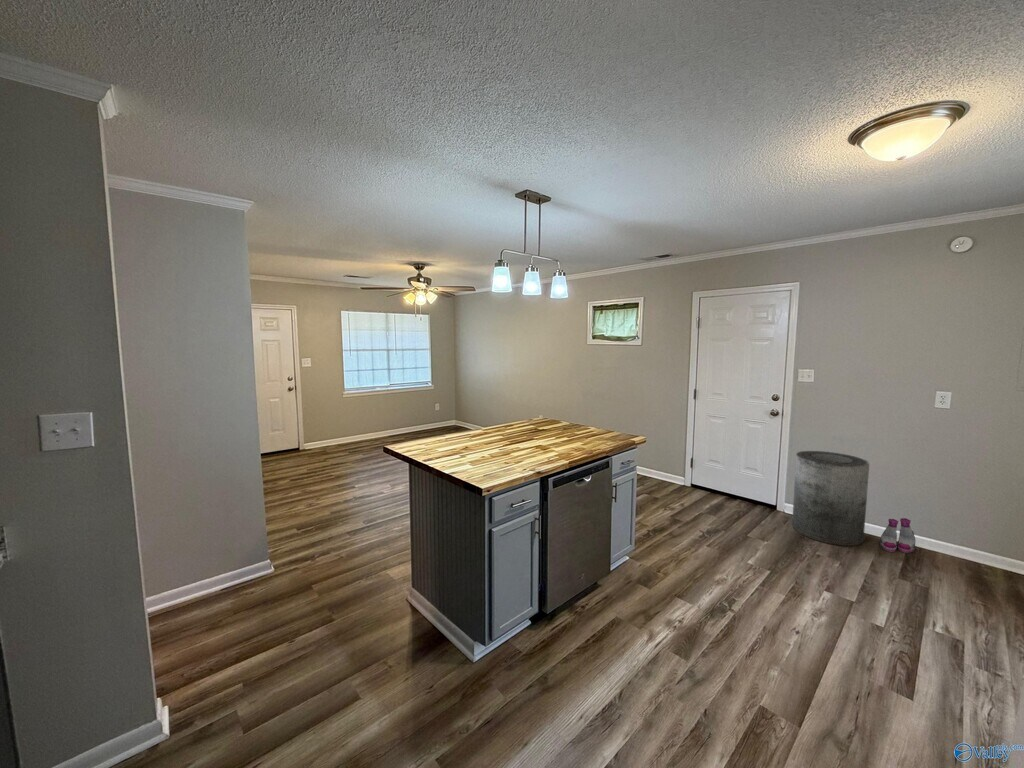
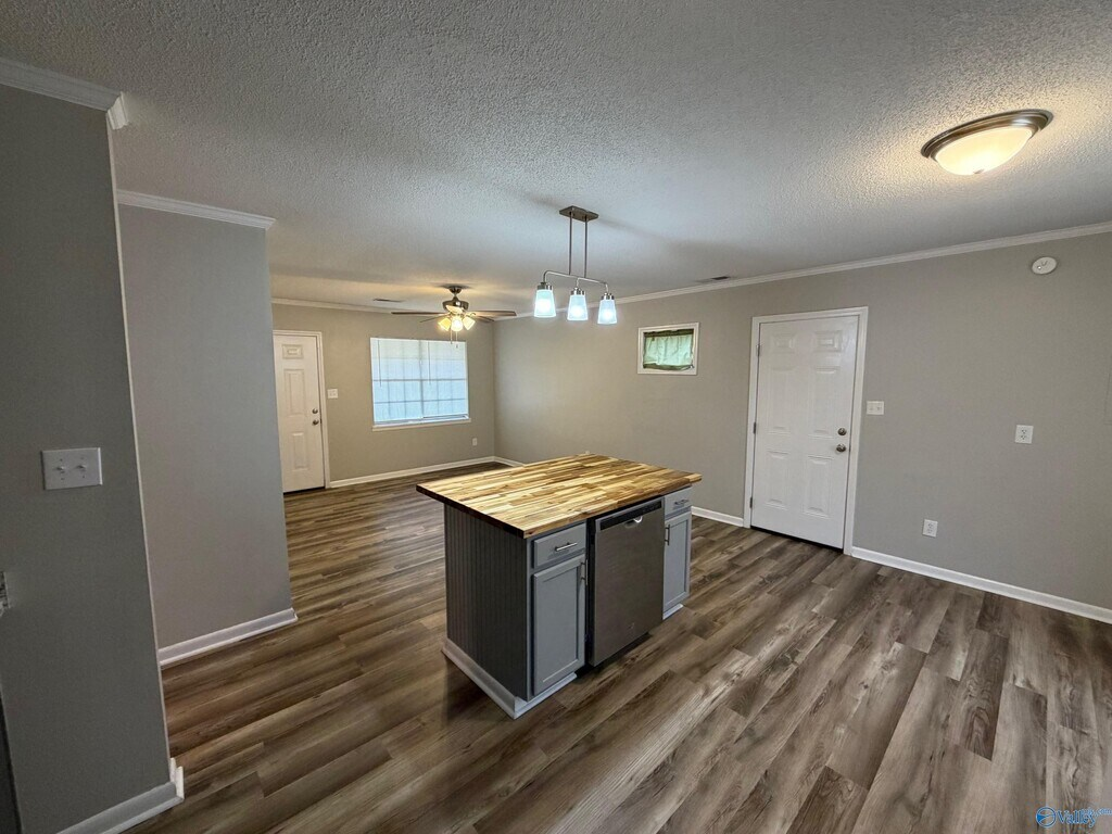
- boots [879,517,916,554]
- trash can [791,450,870,547]
